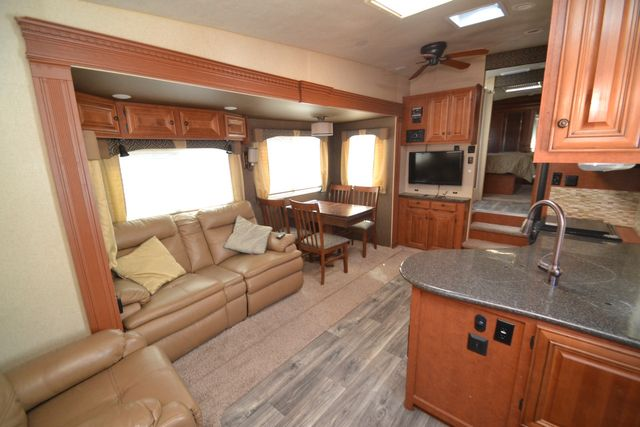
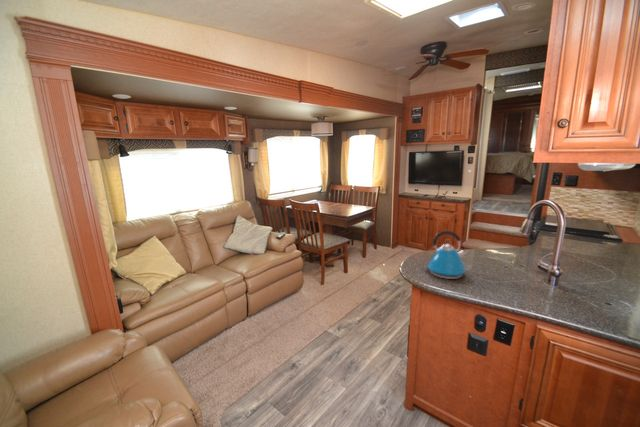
+ kettle [423,230,469,280]
